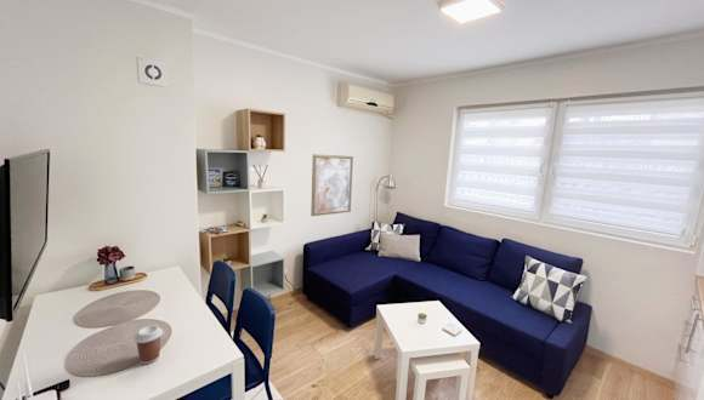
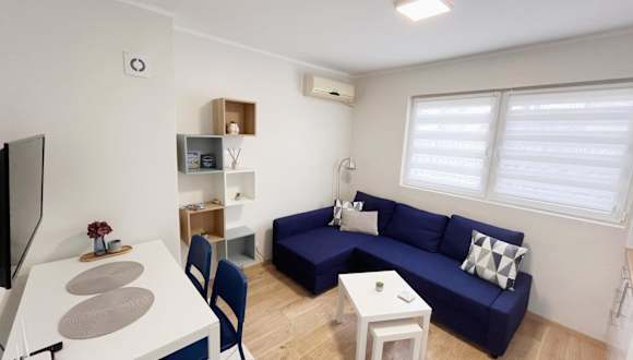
- wall art [311,153,354,217]
- coffee cup [132,324,164,365]
